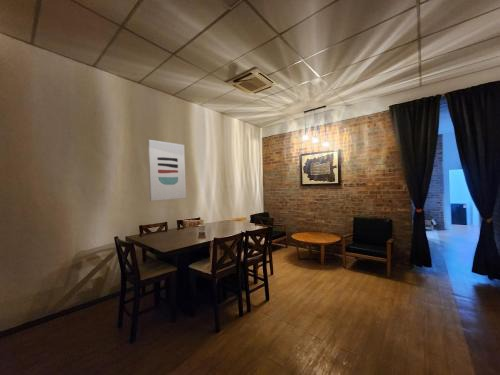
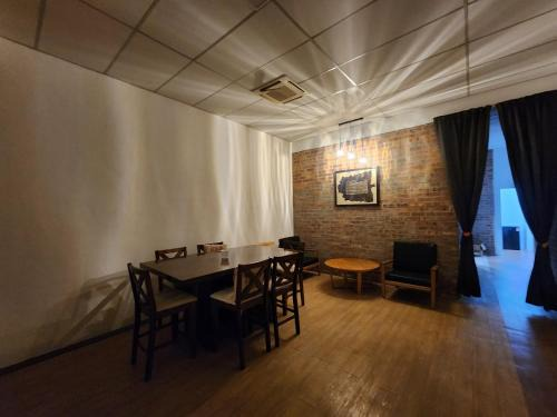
- wall art [147,139,187,202]
